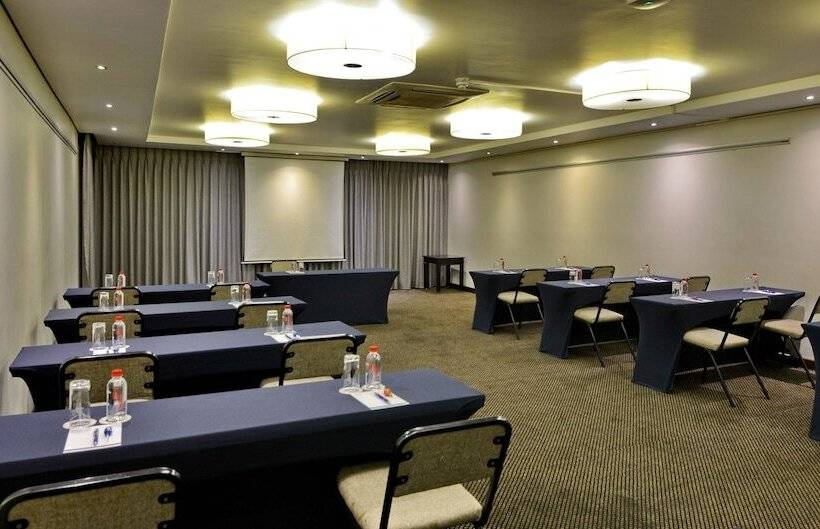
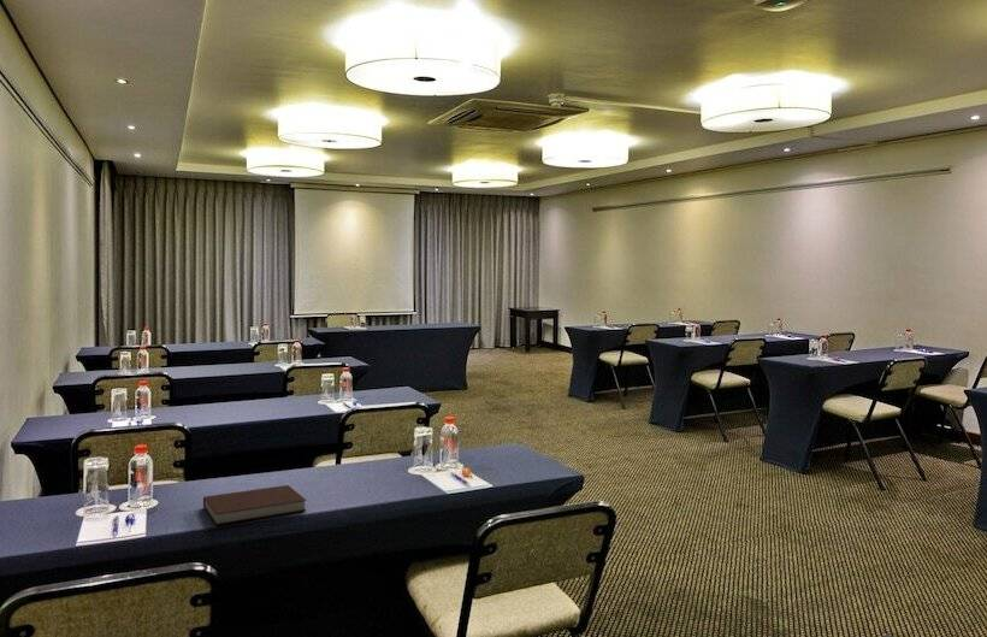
+ notebook [202,484,308,526]
